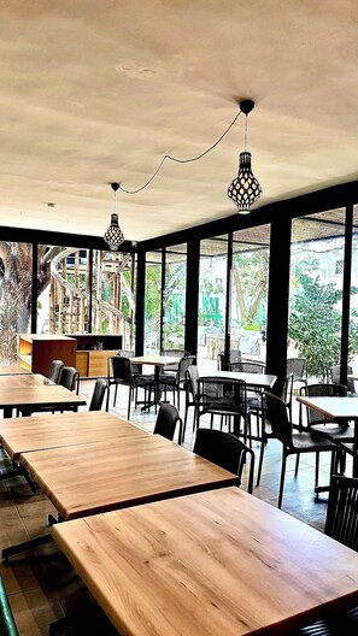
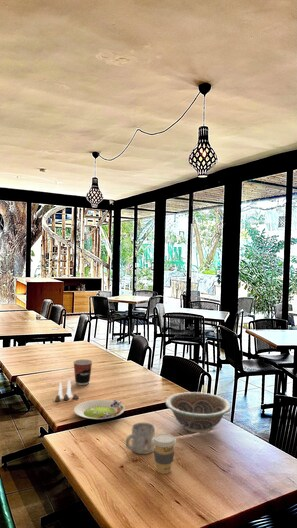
+ salt and pepper shaker set [54,379,80,403]
+ coffee cup [152,433,177,475]
+ decorative bowl [165,391,232,434]
+ cup [72,359,93,386]
+ mug [125,422,155,455]
+ salad plate [73,399,126,420]
